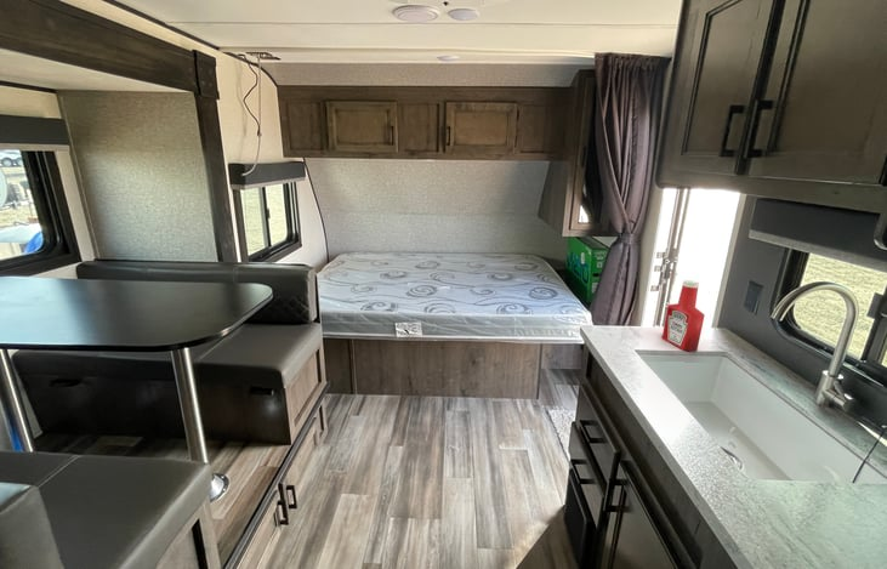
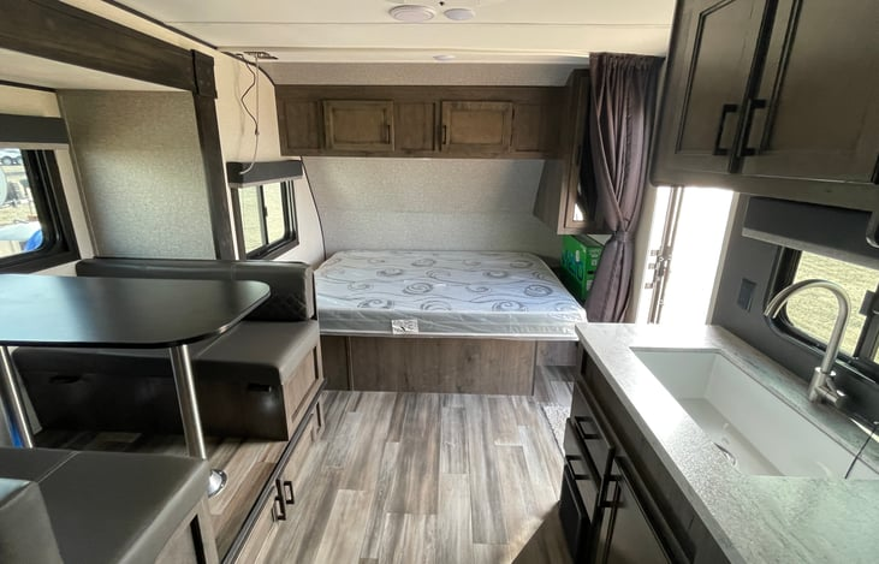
- soap bottle [661,279,706,353]
